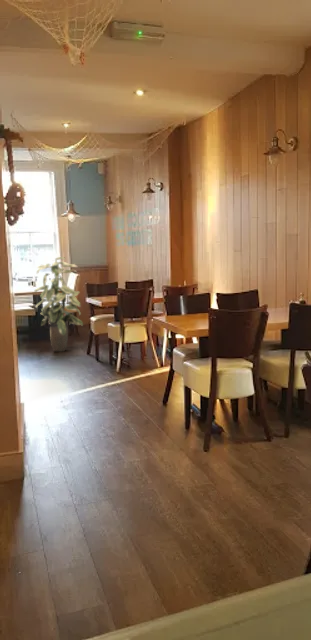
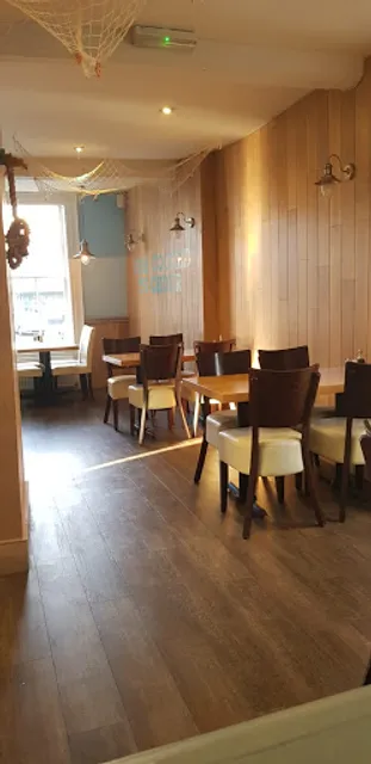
- indoor plant [34,256,84,352]
